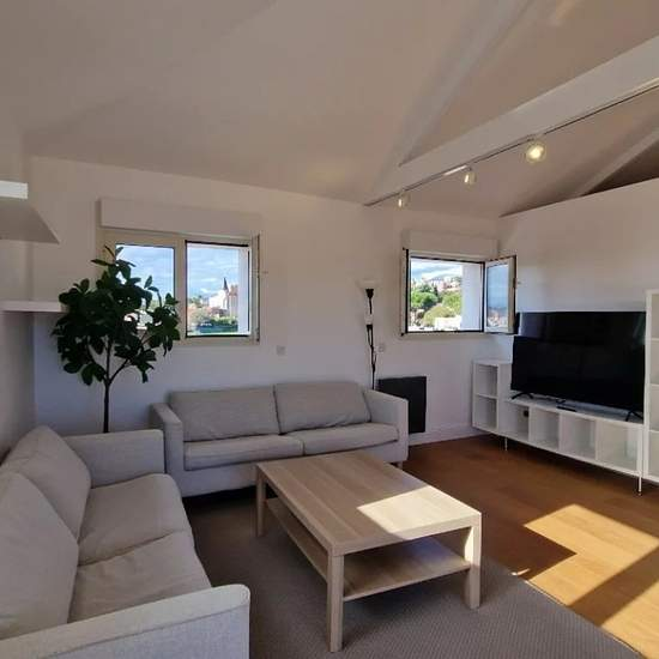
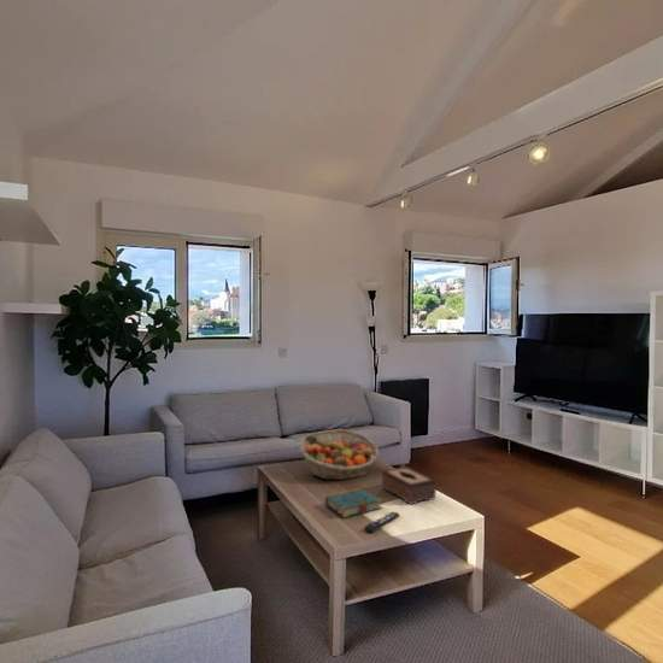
+ tissue box [381,465,438,505]
+ fruit basket [298,429,381,481]
+ book [324,487,383,518]
+ remote control [364,510,400,534]
